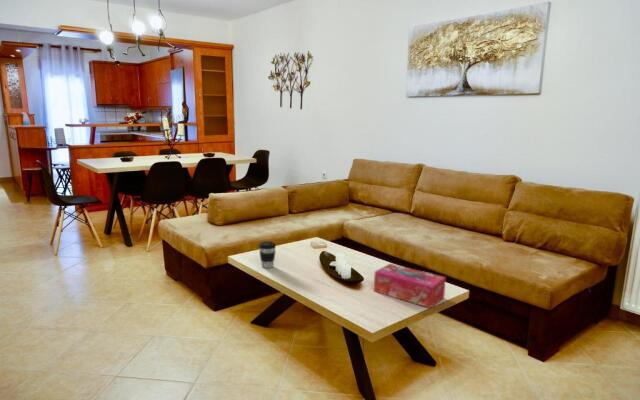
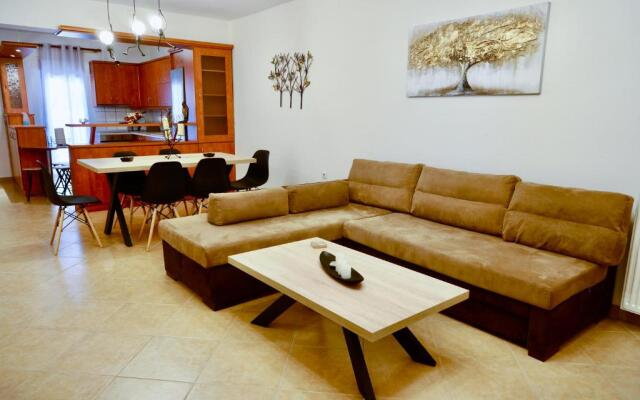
- tissue box [373,263,447,309]
- coffee cup [258,241,277,269]
